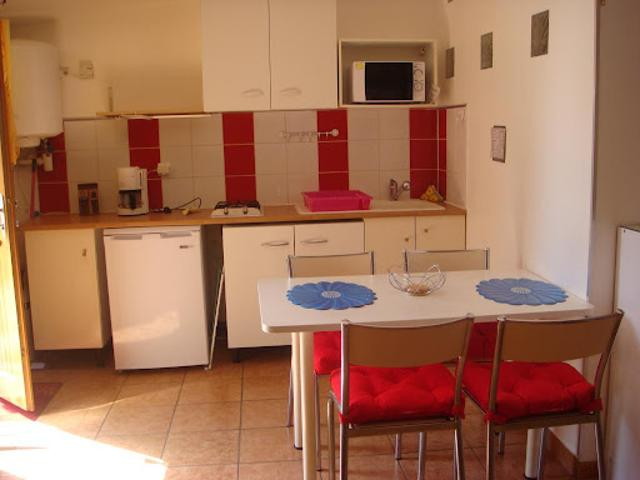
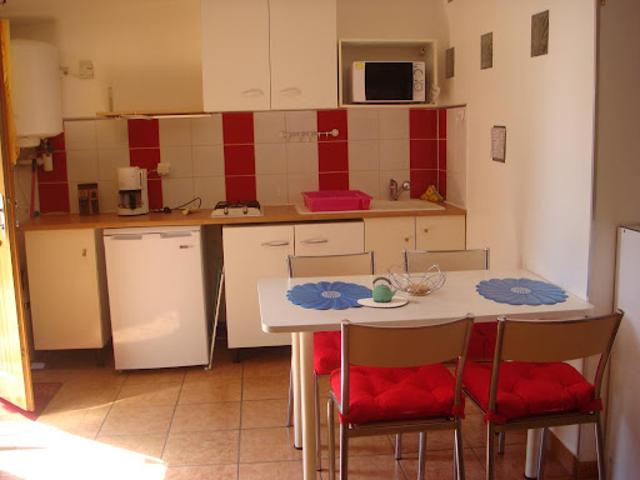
+ teapot [356,276,409,308]
